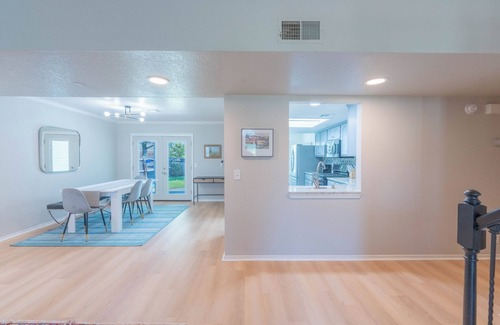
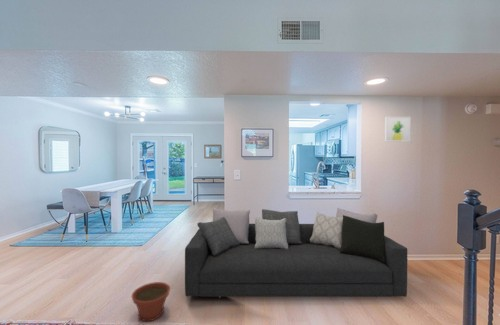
+ plant pot [131,281,171,322]
+ sofa [184,207,408,299]
+ wall art [384,116,412,142]
